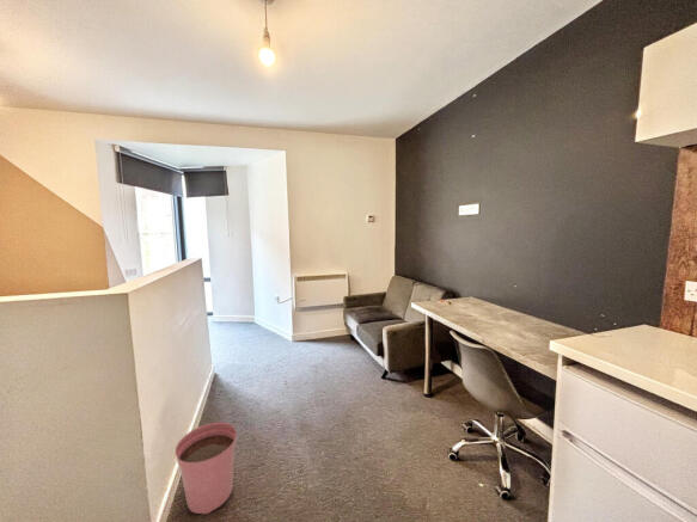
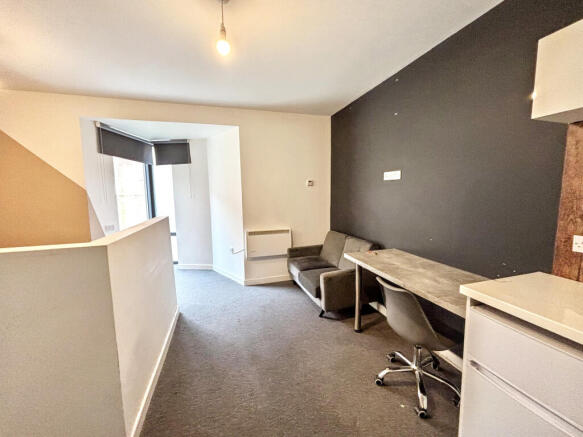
- plant pot [175,422,238,515]
